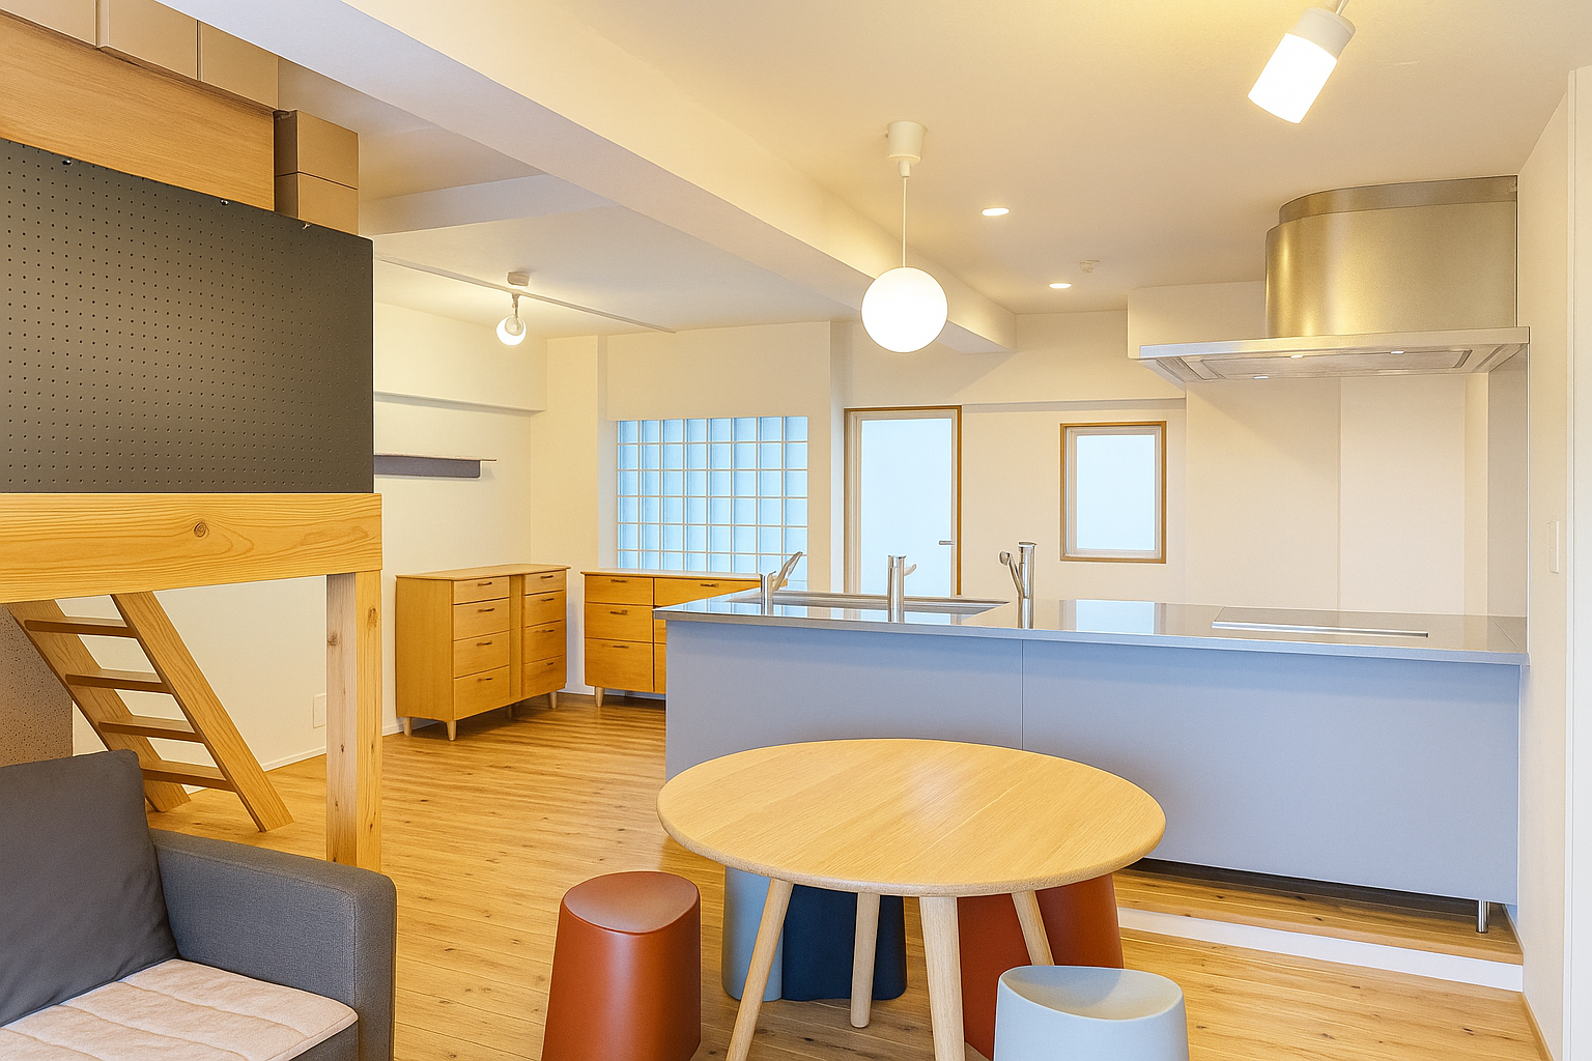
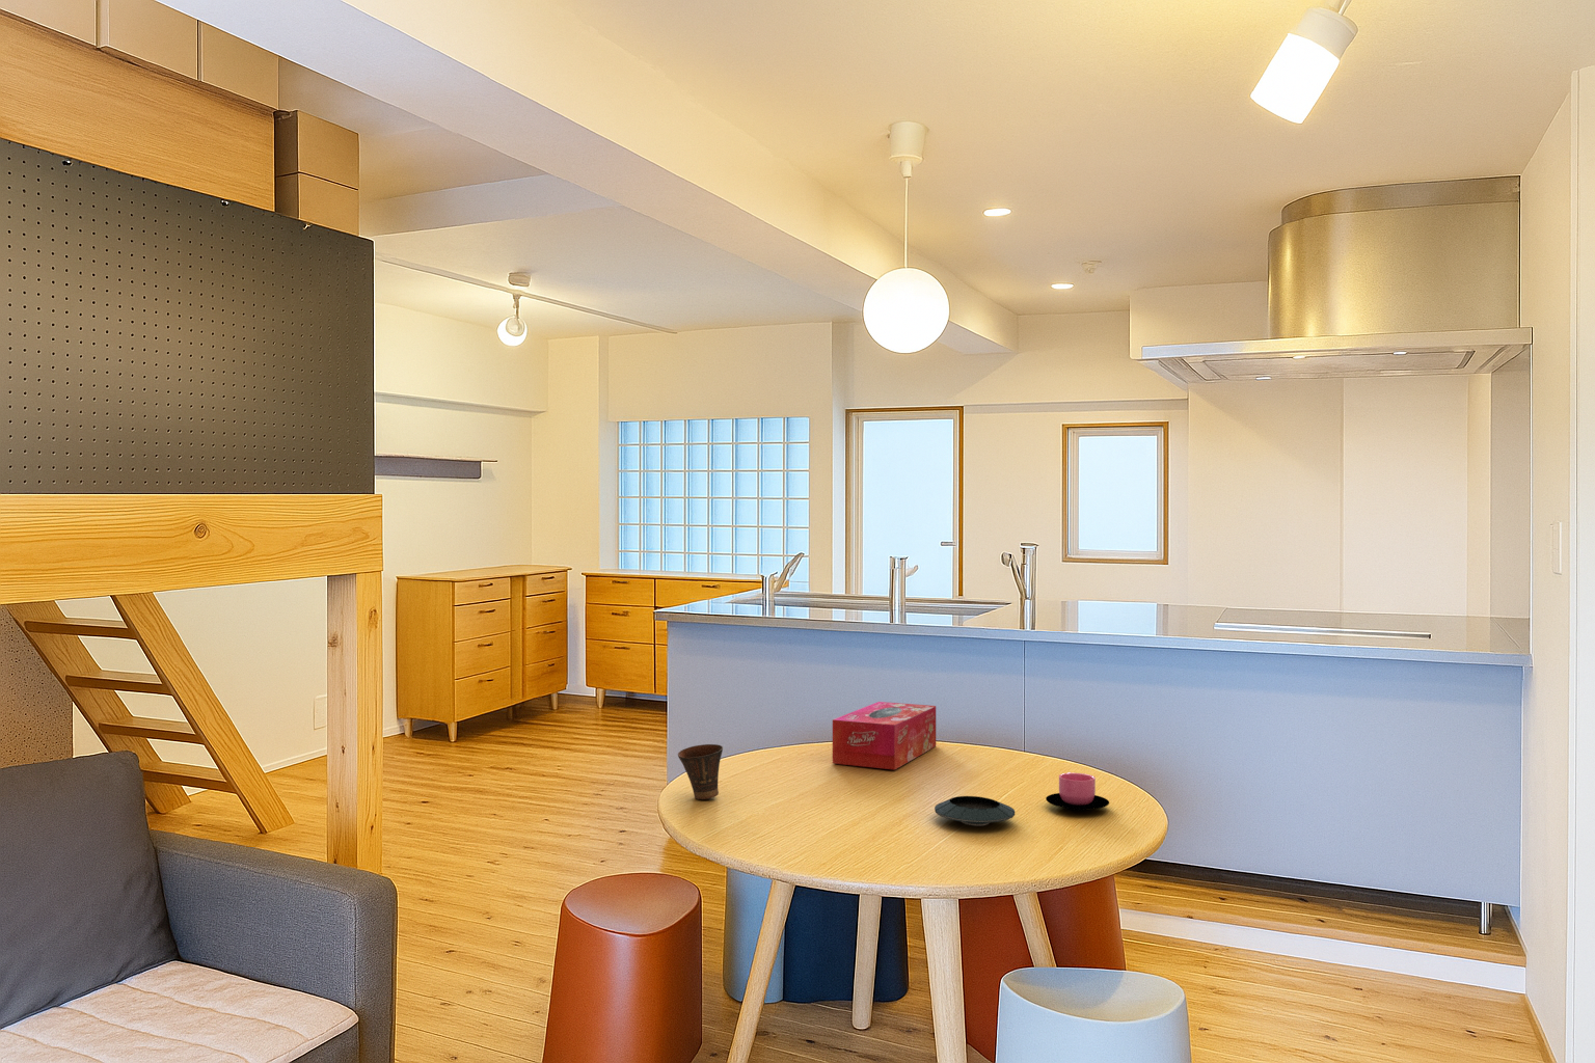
+ cup [1044,771,1110,811]
+ saucer [934,795,1016,827]
+ cup [676,744,724,801]
+ tissue box [832,701,936,770]
